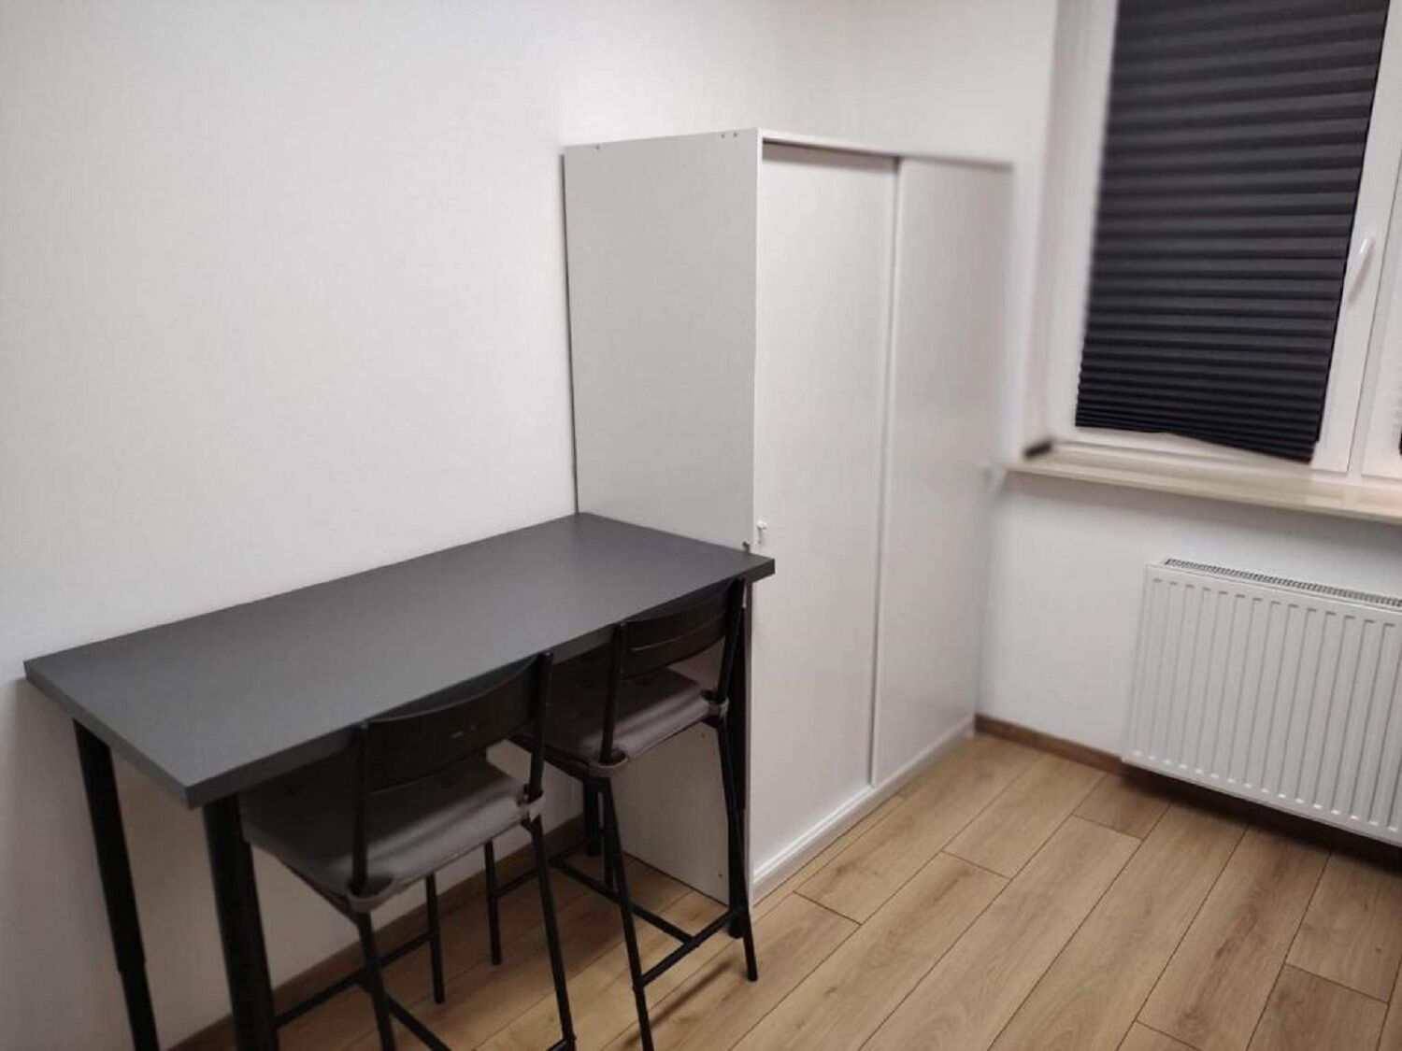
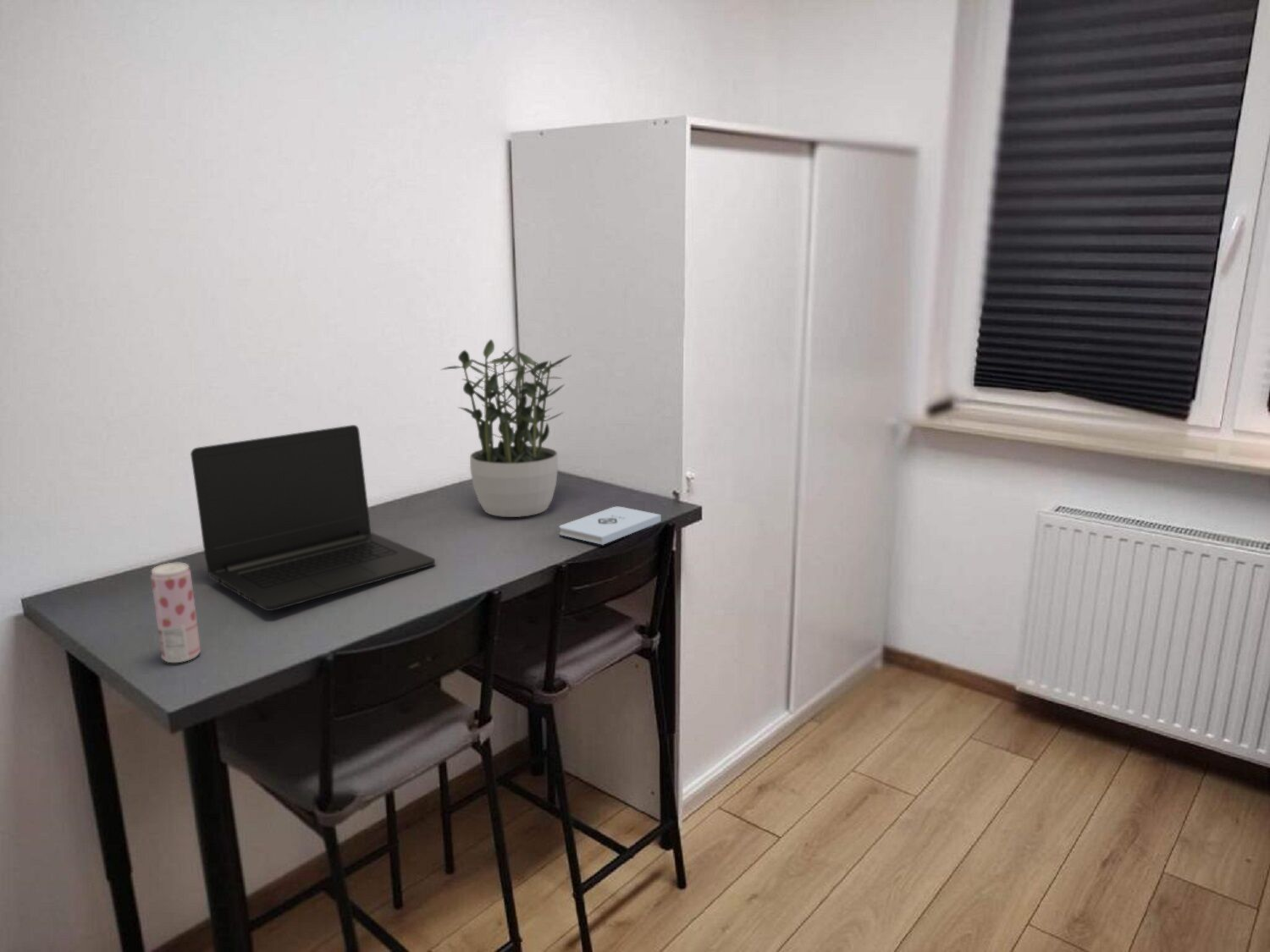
+ potted plant [439,338,573,518]
+ notepad [559,506,662,546]
+ laptop [190,424,436,612]
+ beverage can [150,562,202,663]
